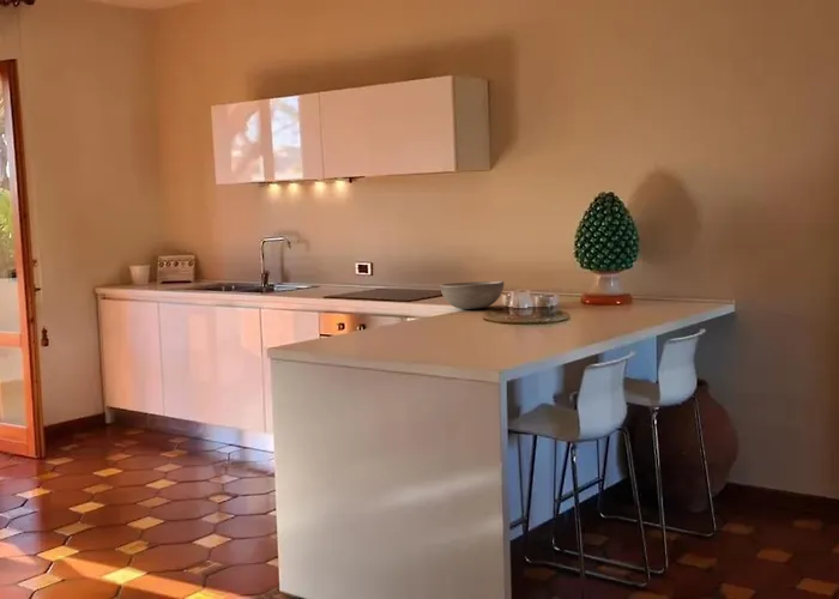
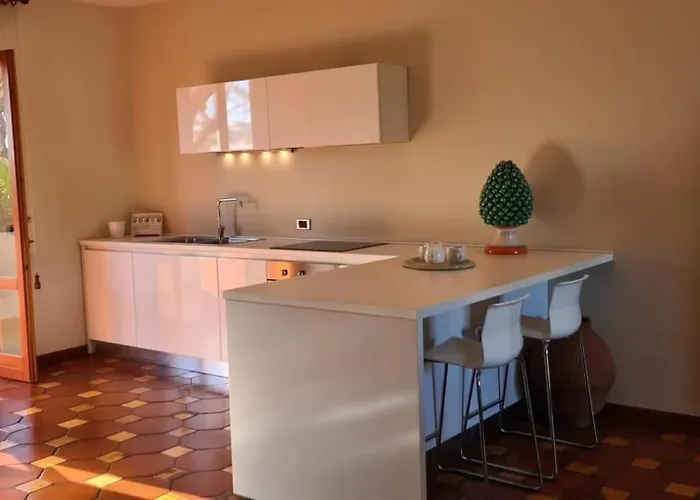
- bowl [439,279,505,310]
